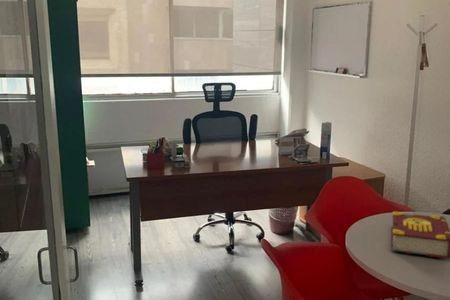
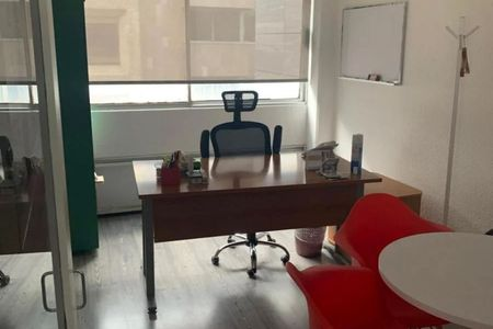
- book [391,210,450,260]
